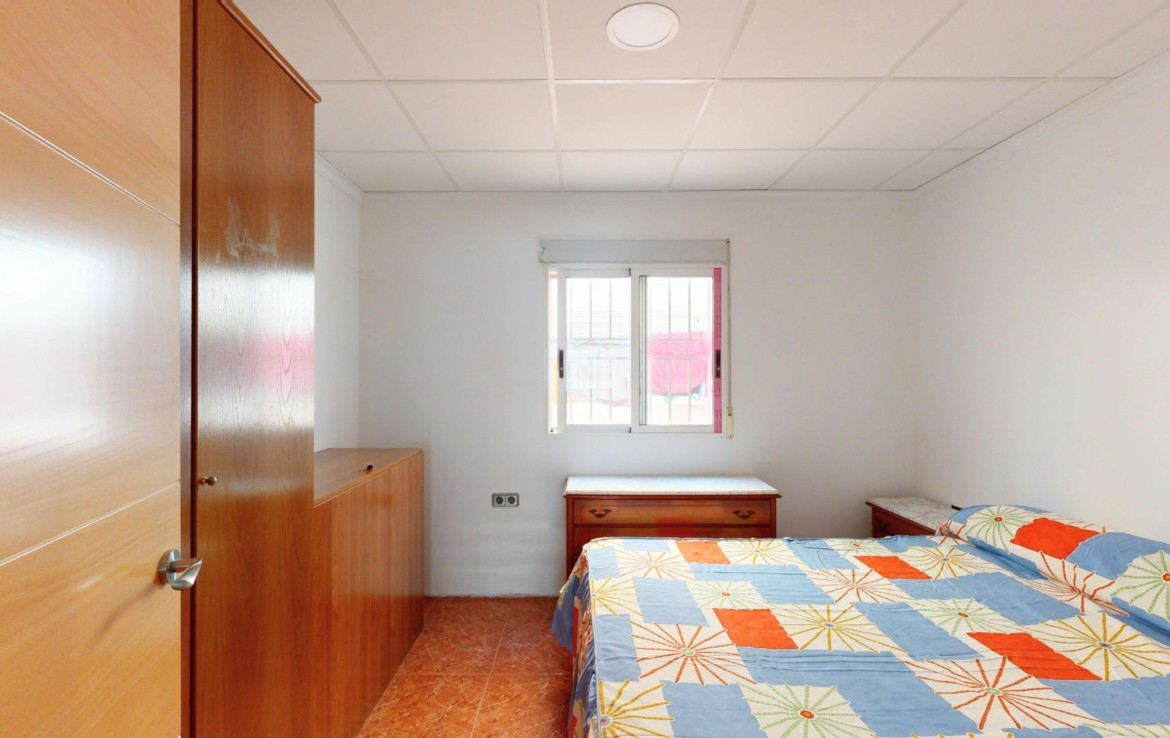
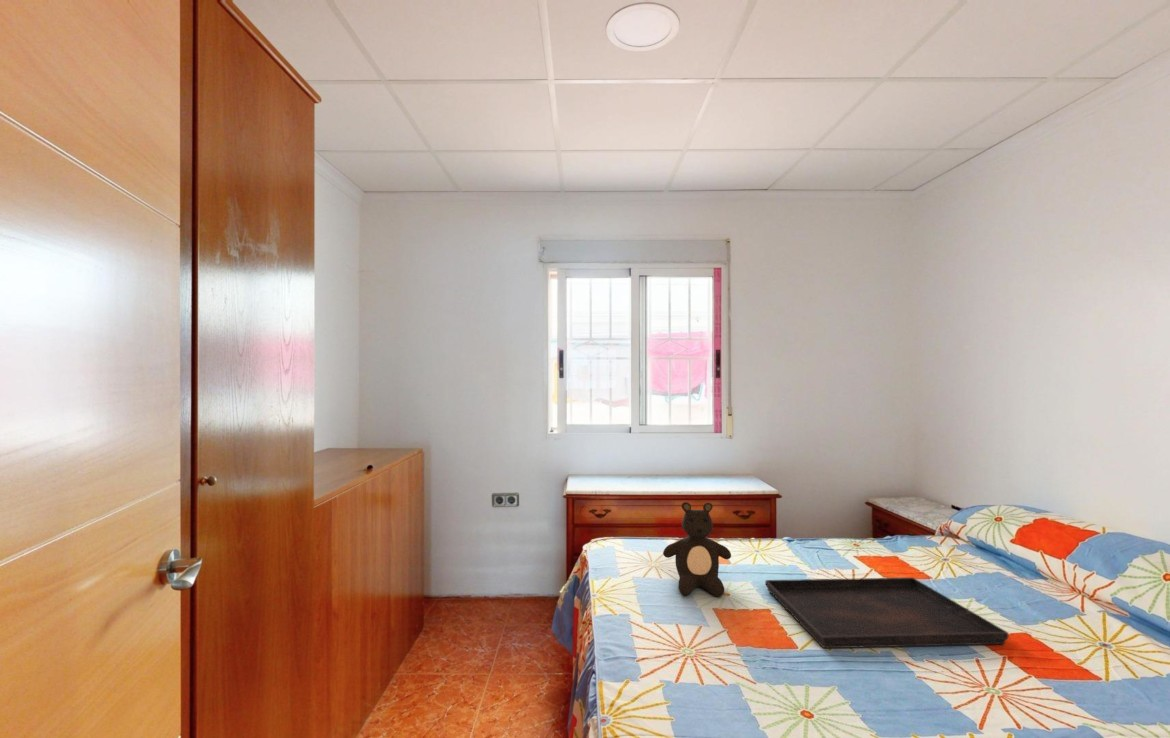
+ serving tray [764,577,1009,649]
+ teddy bear [662,501,732,598]
